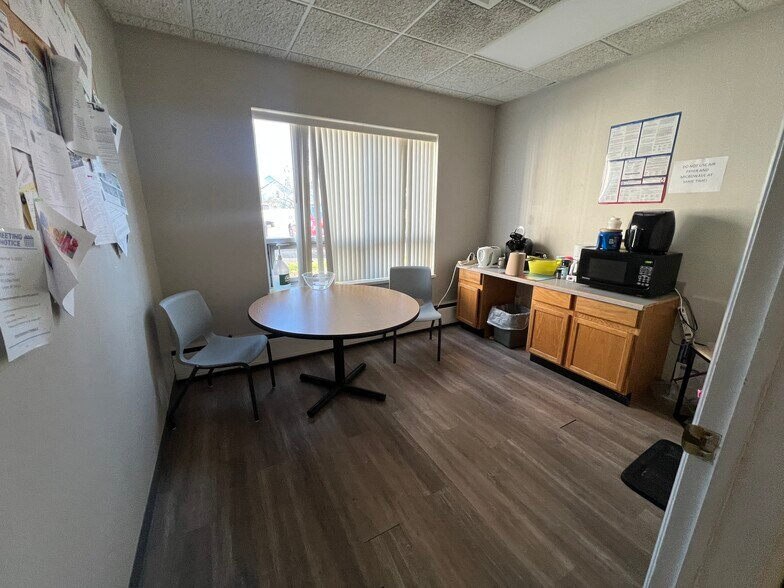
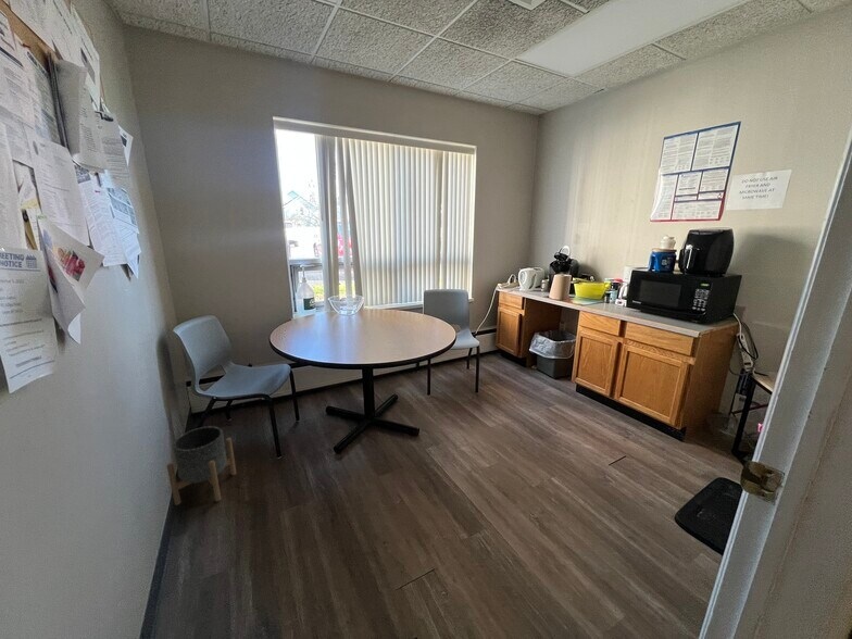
+ planter [166,425,237,506]
